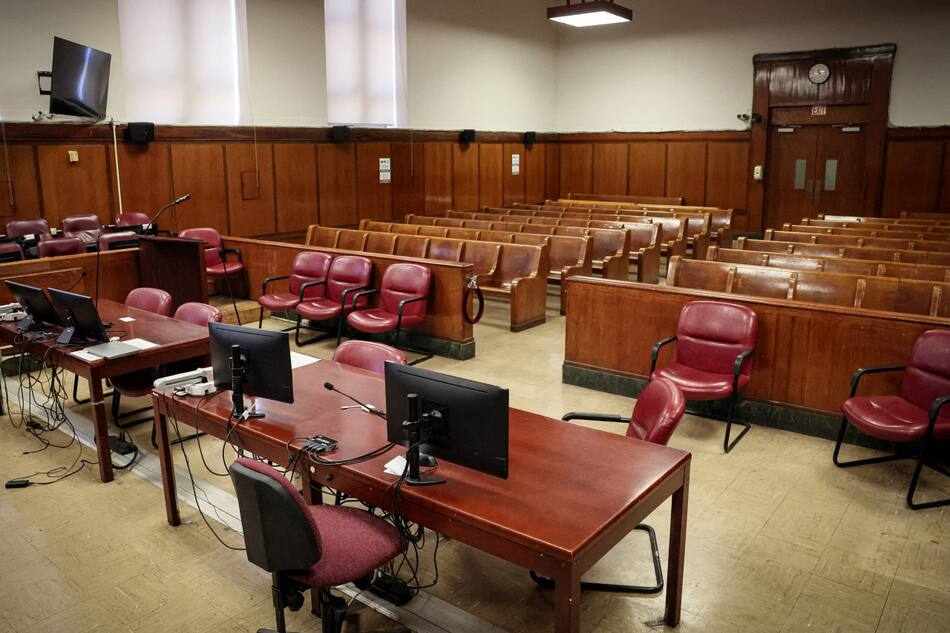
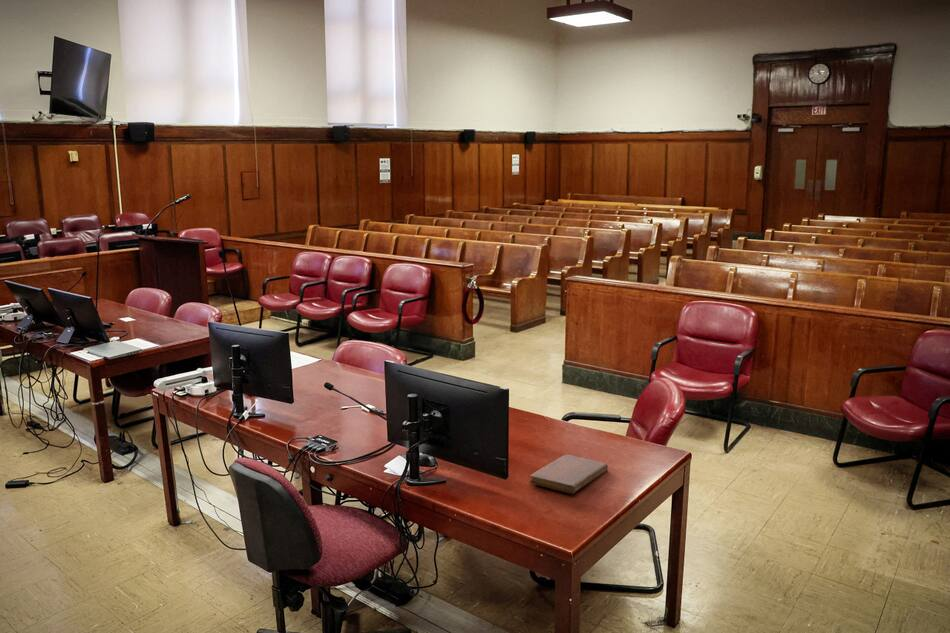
+ notebook [529,454,609,495]
